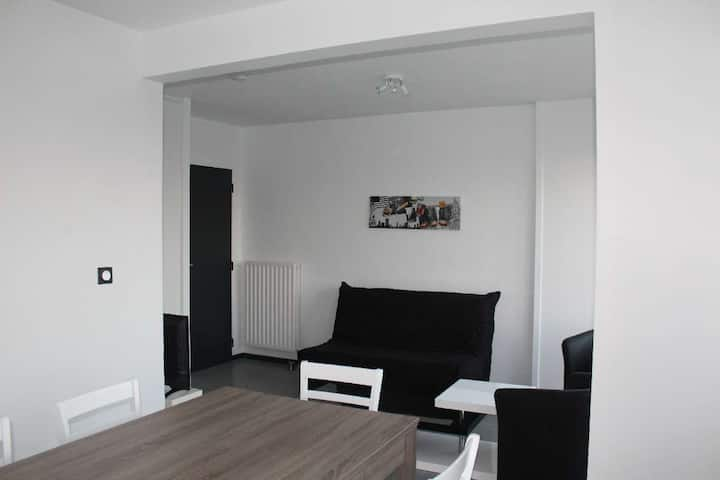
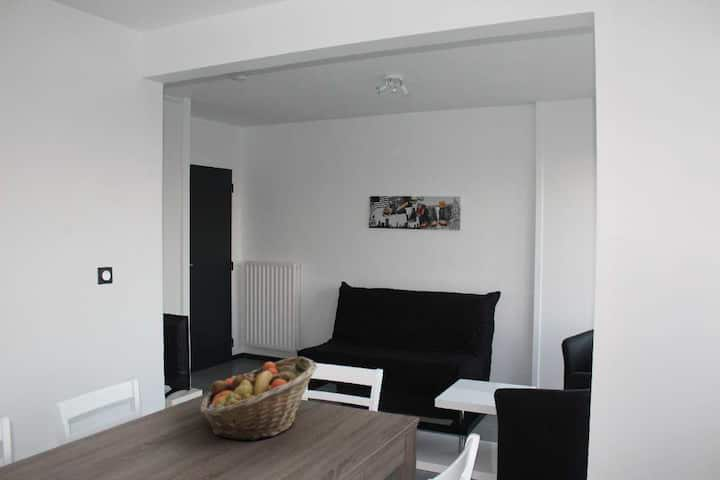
+ fruit basket [199,355,319,442]
